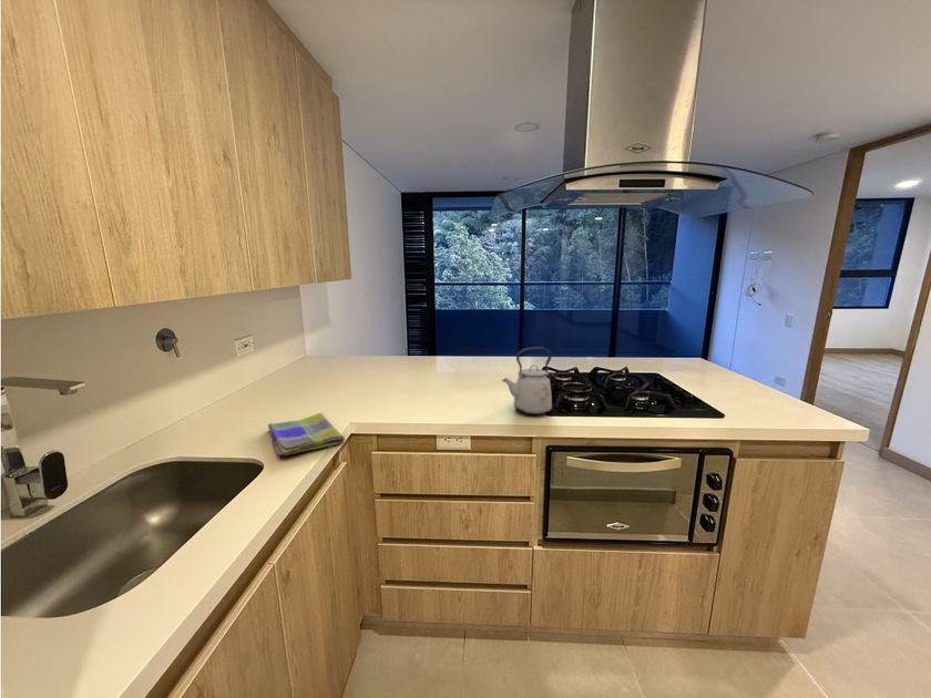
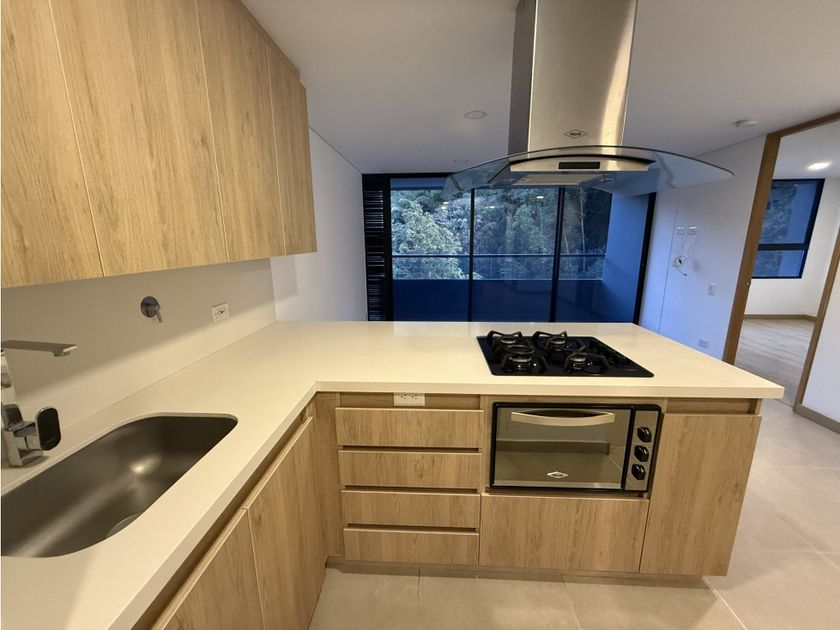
- kettle [501,346,553,415]
- dish towel [267,412,346,458]
